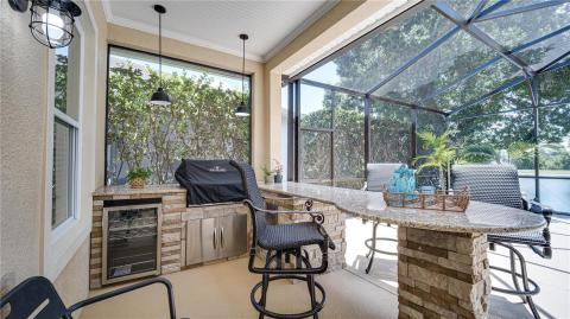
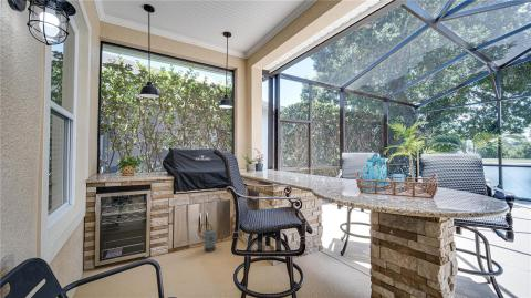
+ watering can [197,222,222,253]
